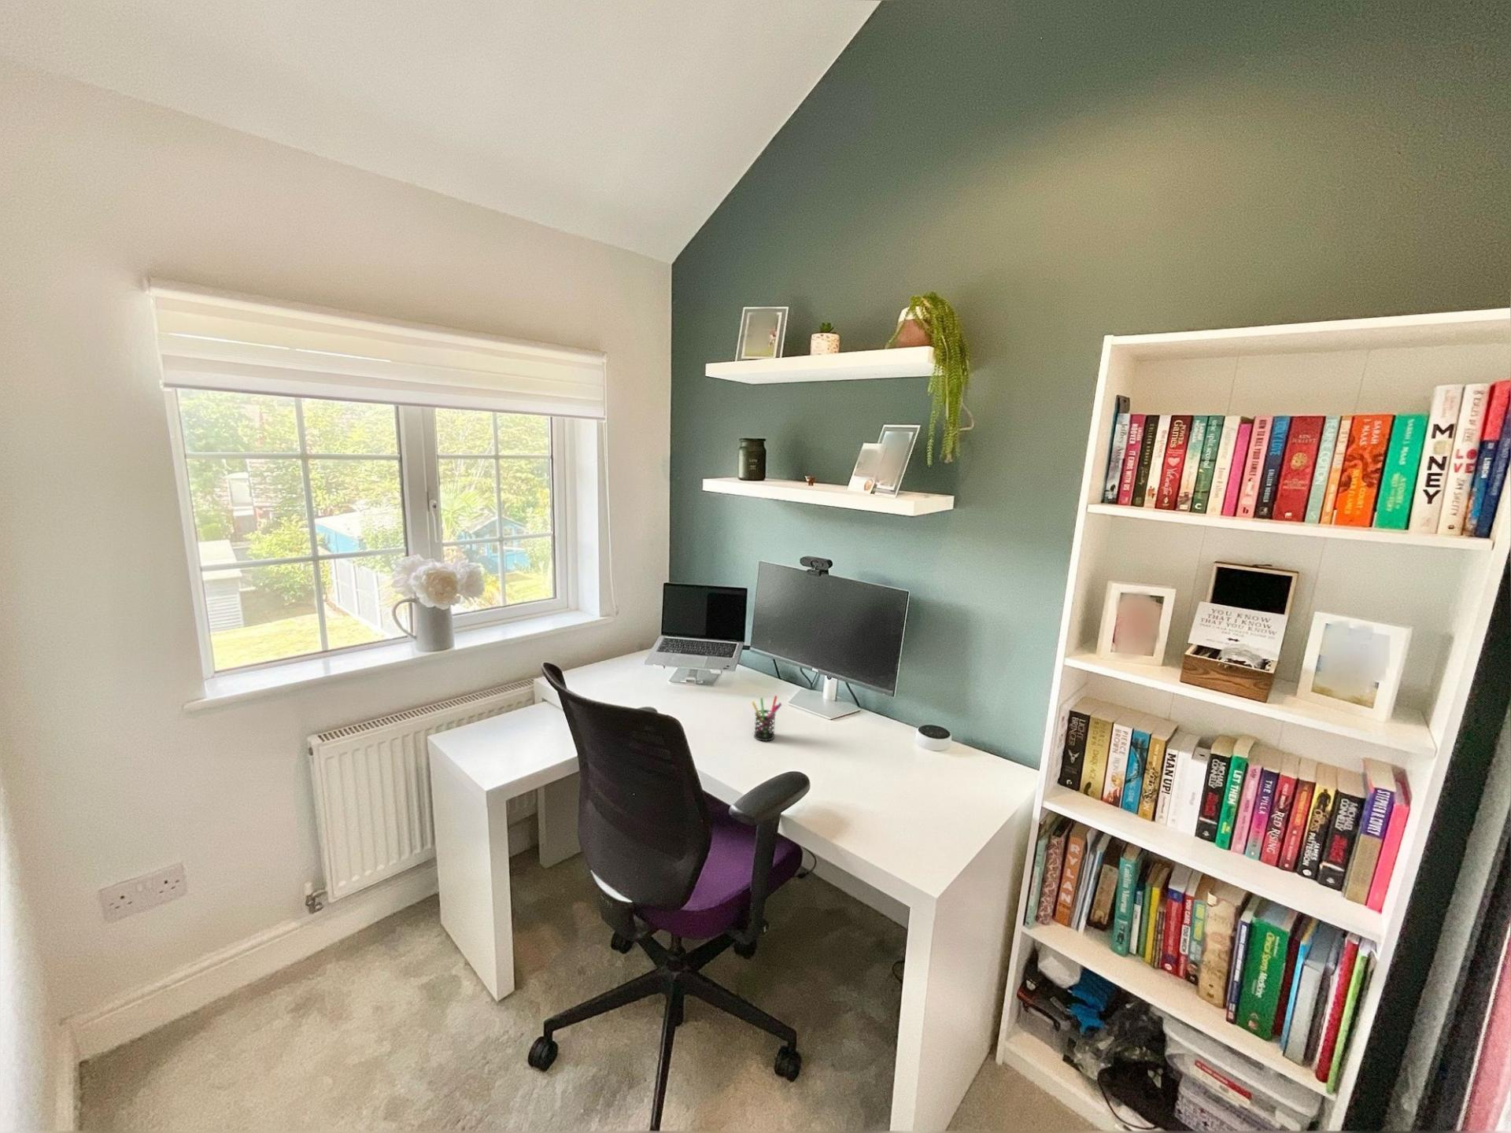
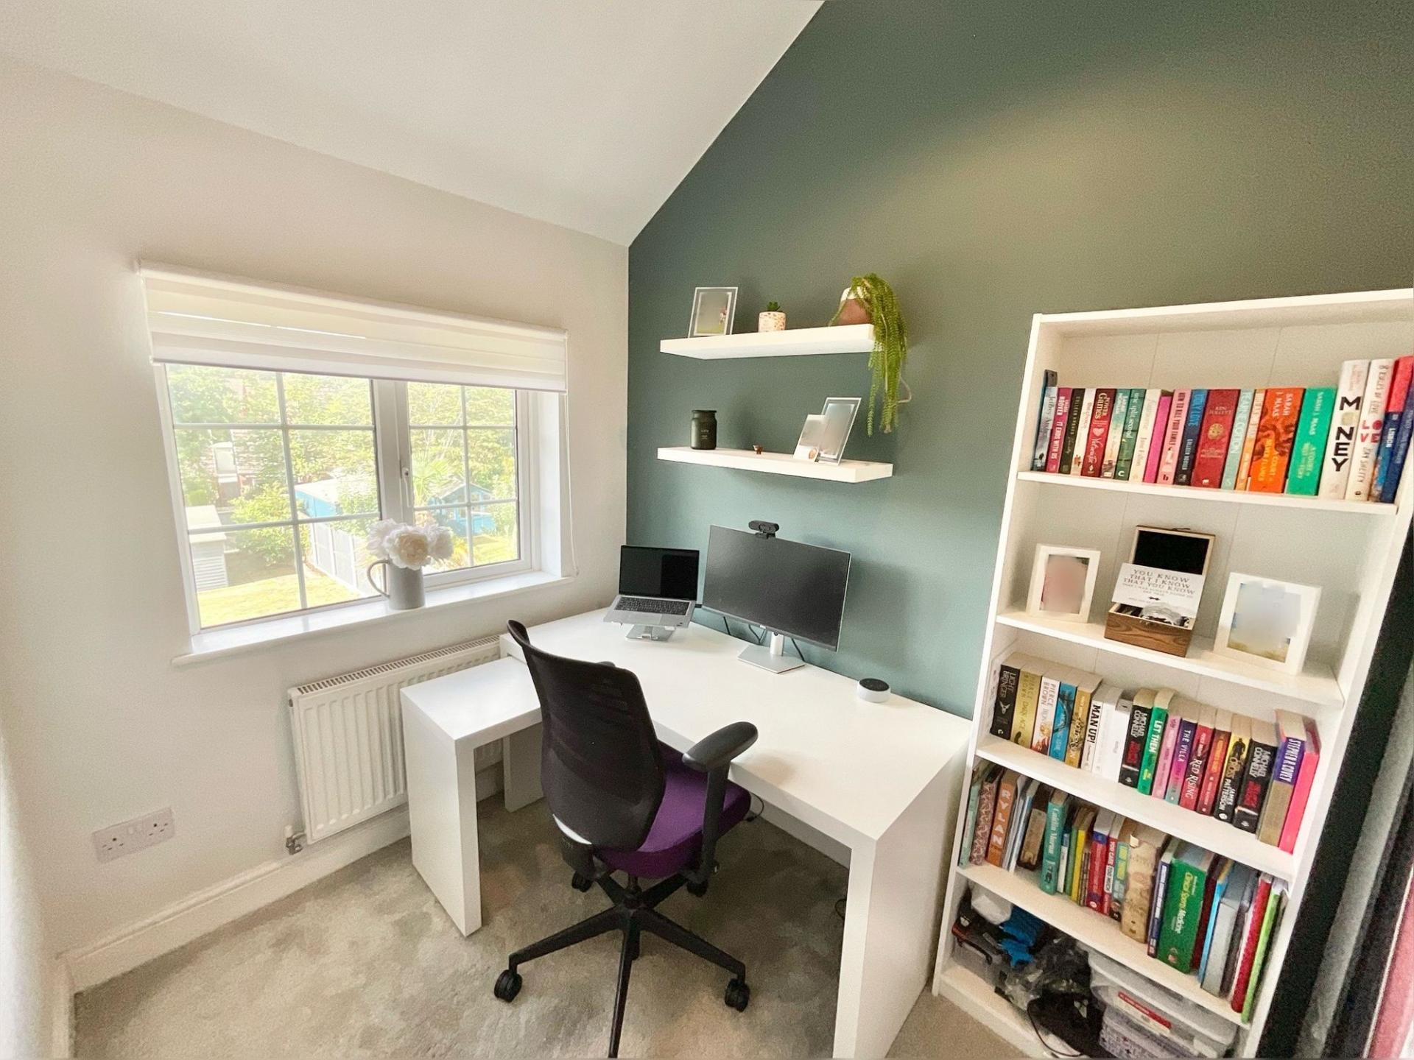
- pen holder [751,695,782,741]
